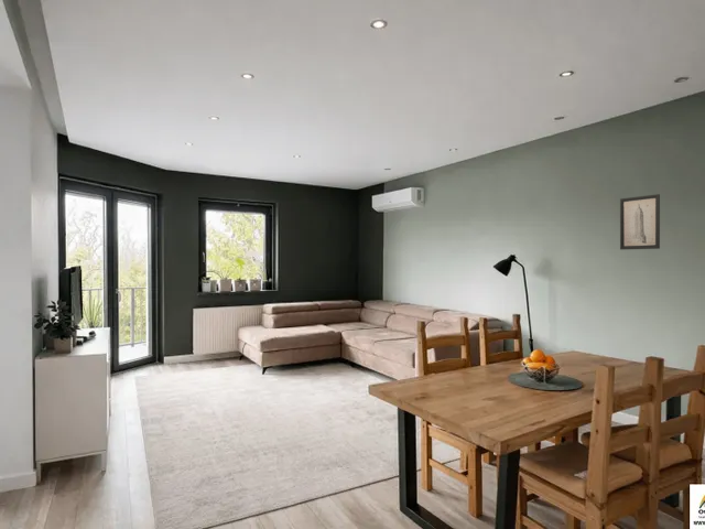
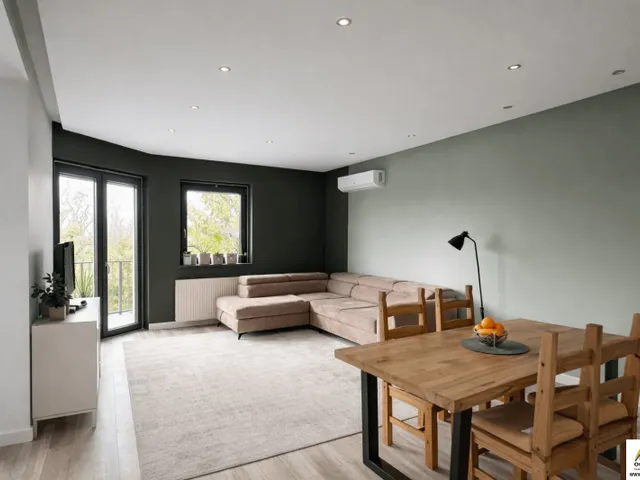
- wall art [619,193,661,250]
